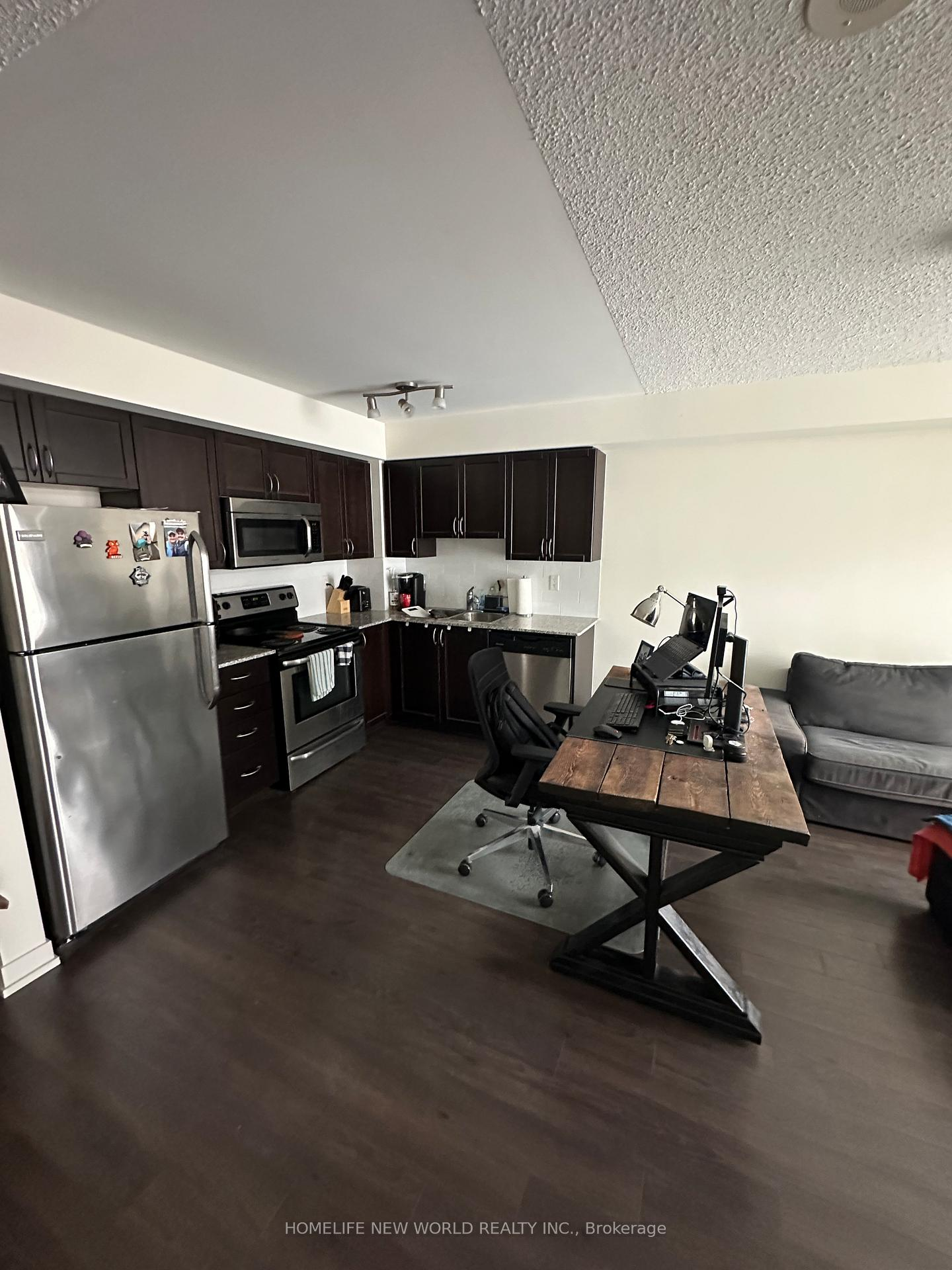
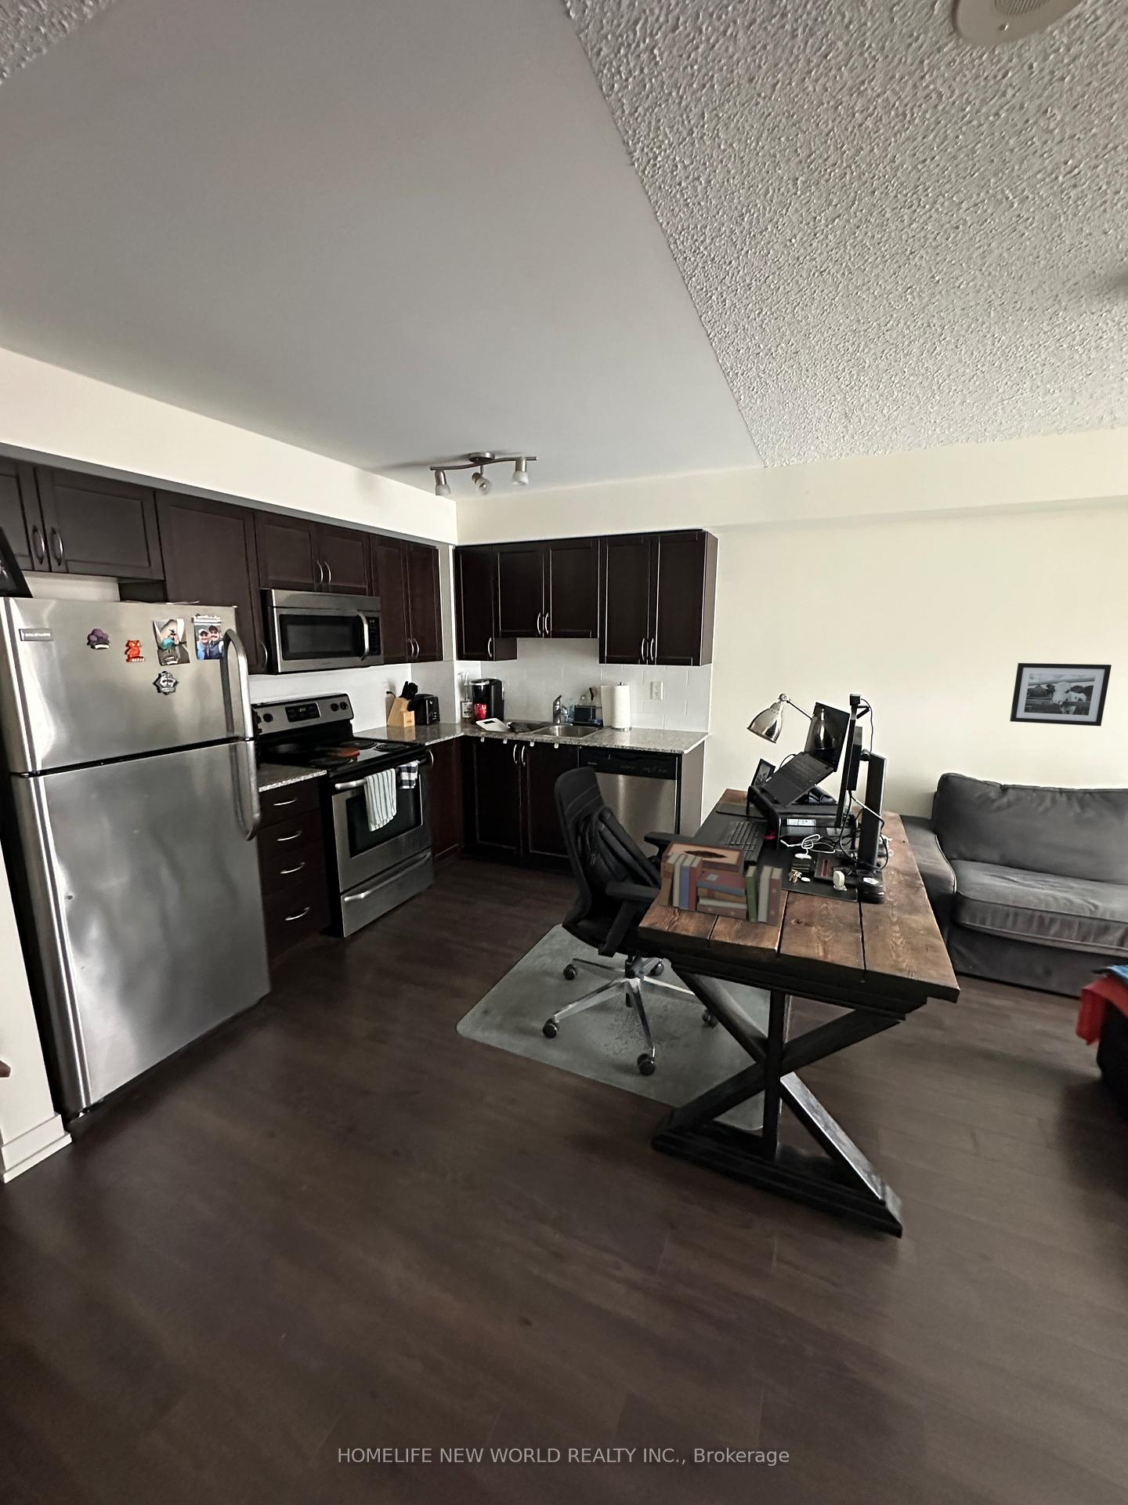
+ tissue box [660,839,745,884]
+ book [658,852,783,926]
+ picture frame [1010,662,1113,726]
